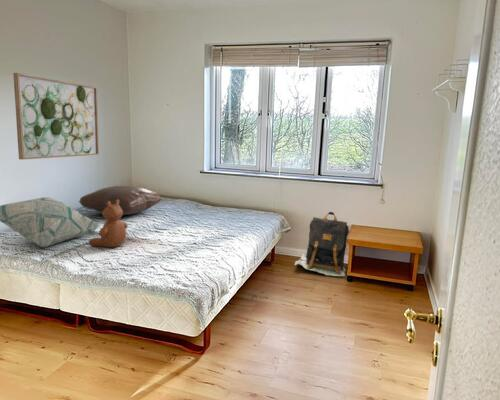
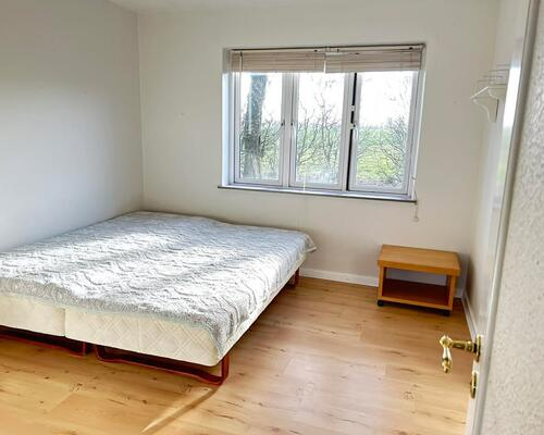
- teddy bear [88,199,129,248]
- backpack [294,211,350,277]
- wall art [12,72,100,161]
- pillow [78,185,163,216]
- decorative pillow [0,196,100,248]
